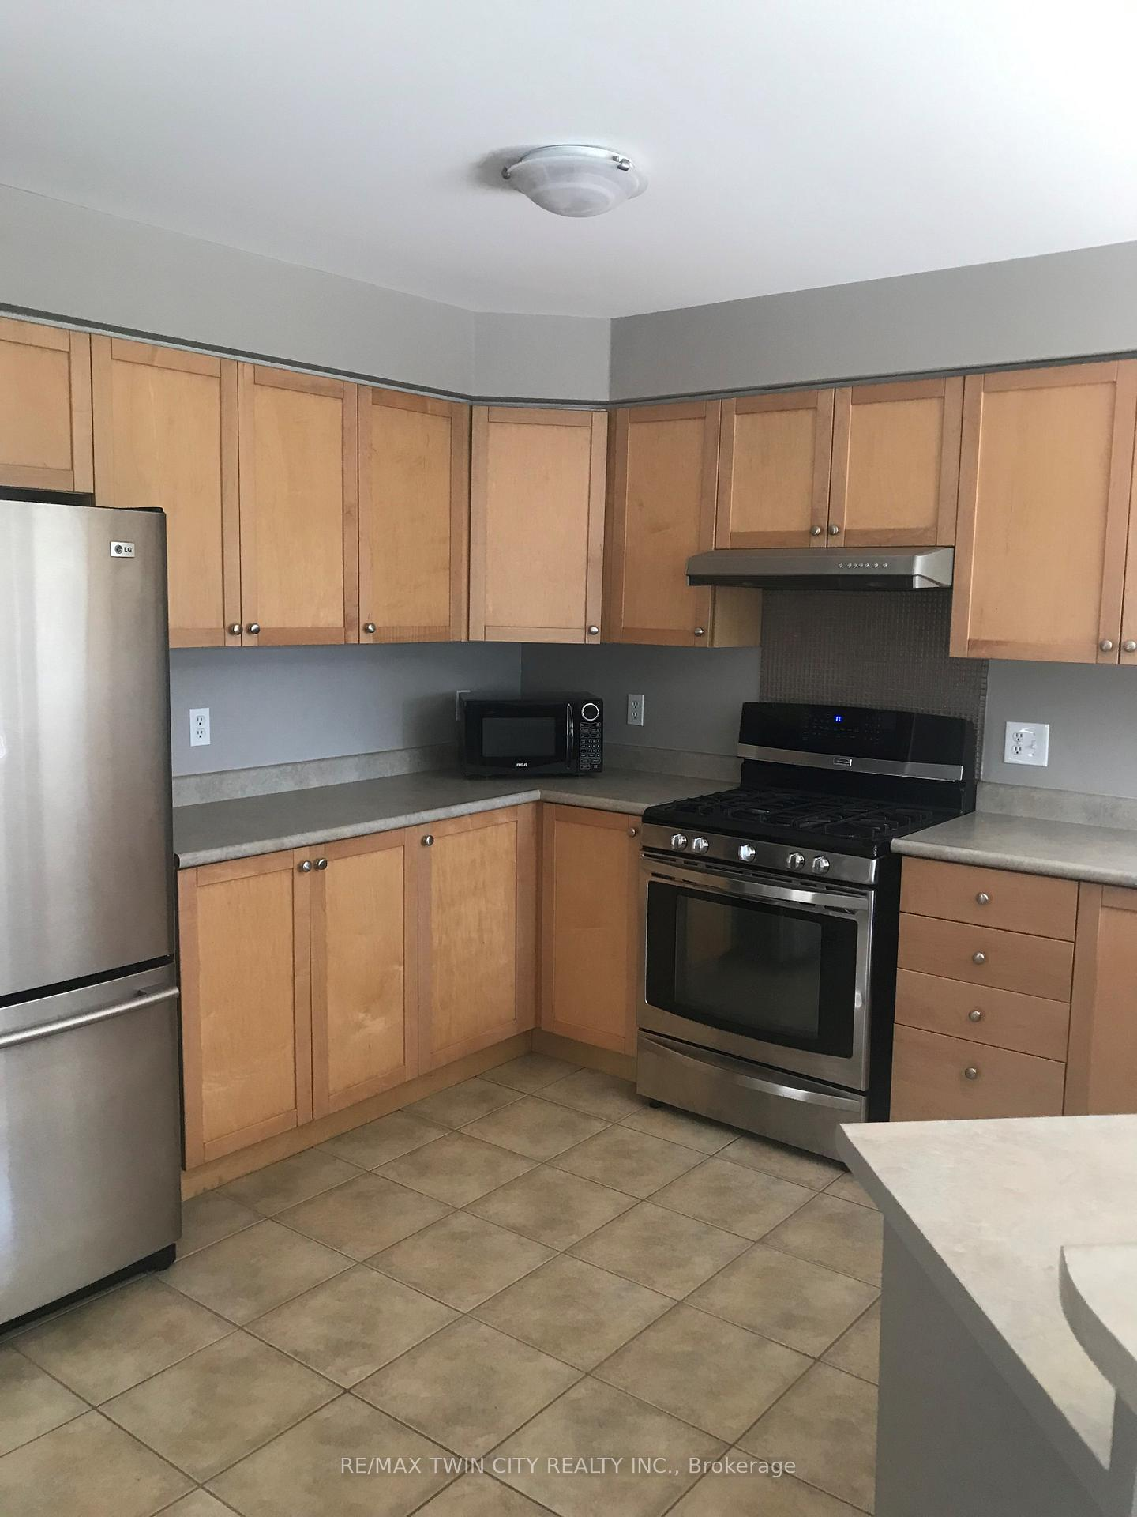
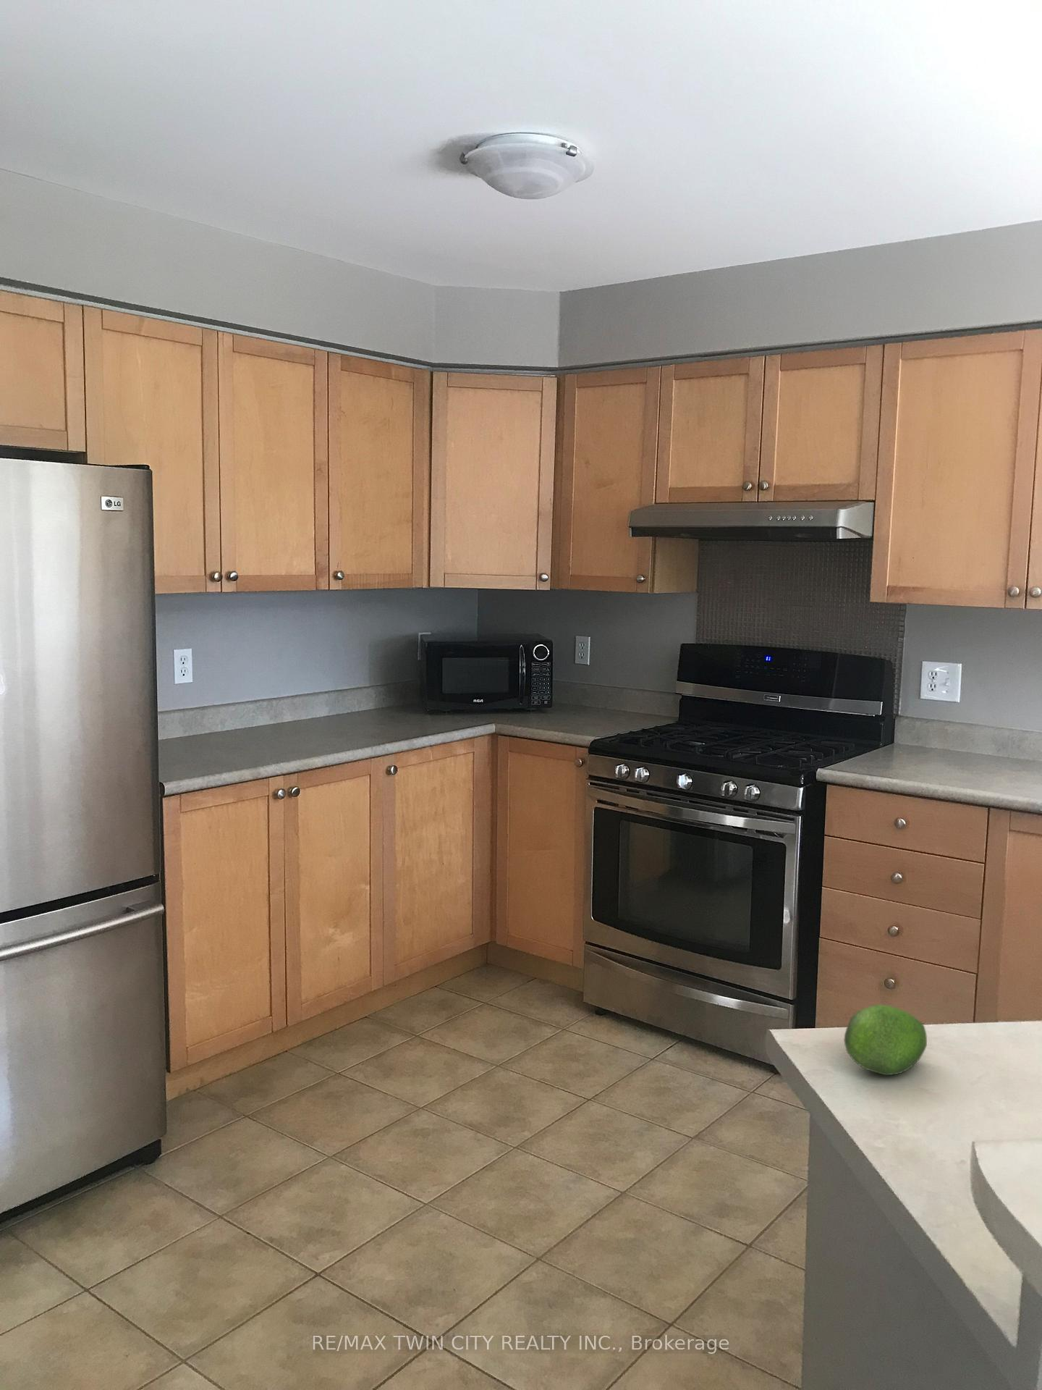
+ fruit [844,1004,928,1076]
